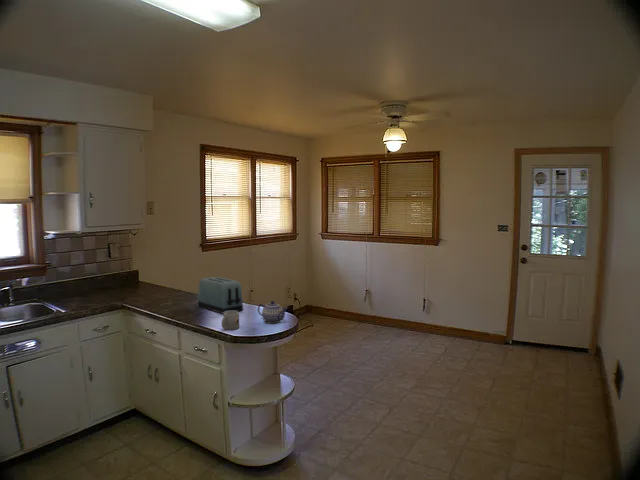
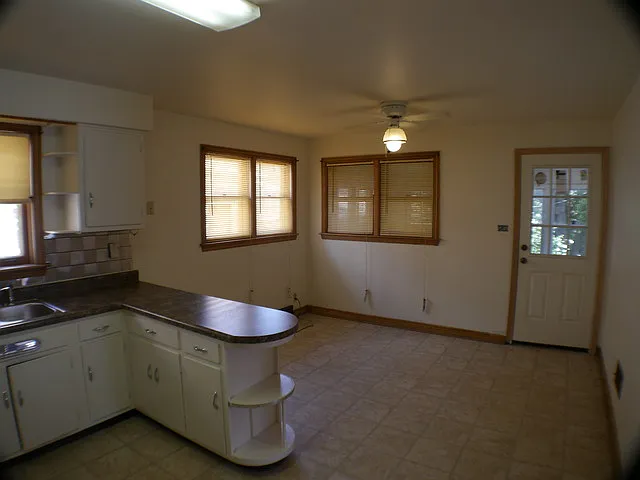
- toaster [197,276,244,315]
- mug [221,311,240,331]
- teapot [257,300,288,324]
